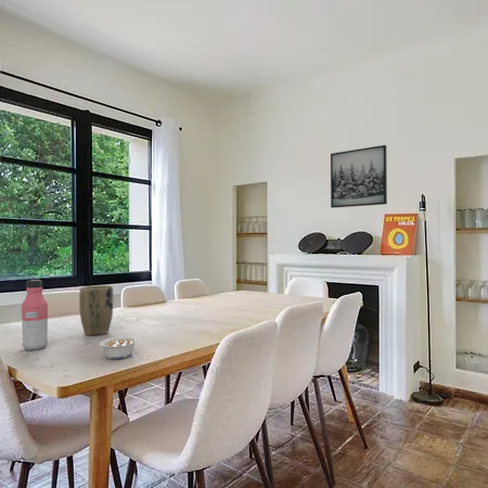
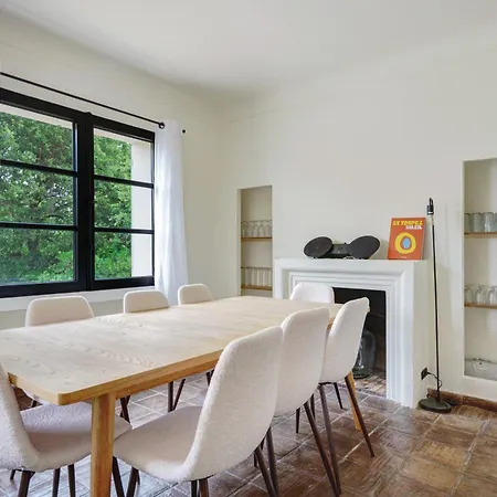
- plant pot [78,284,114,336]
- water bottle [21,279,49,351]
- legume [94,335,139,360]
- wall art [330,144,388,209]
